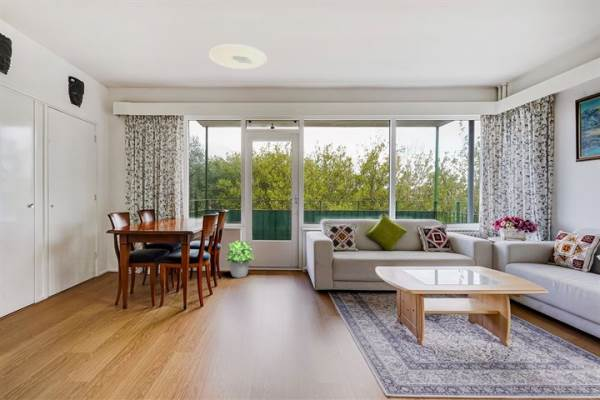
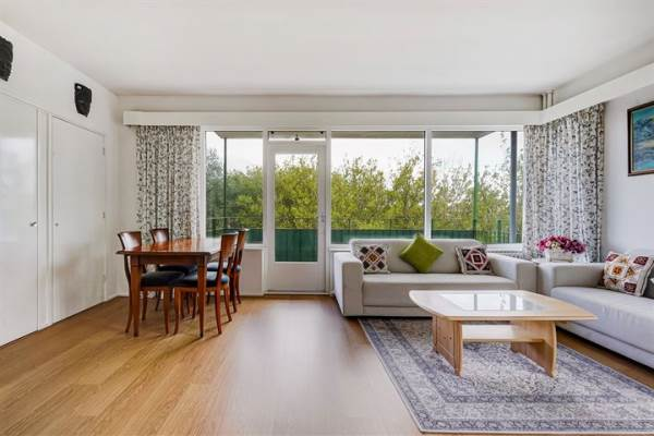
- potted plant [224,239,255,279]
- ceiling light [208,43,268,70]
